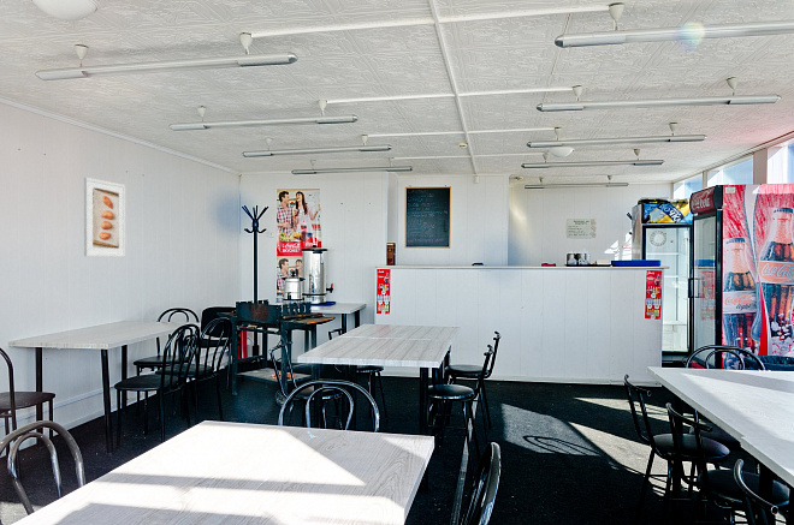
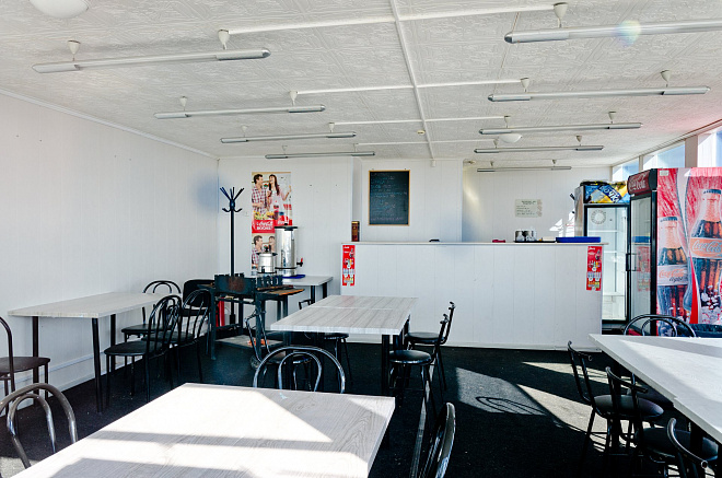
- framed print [83,177,126,258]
